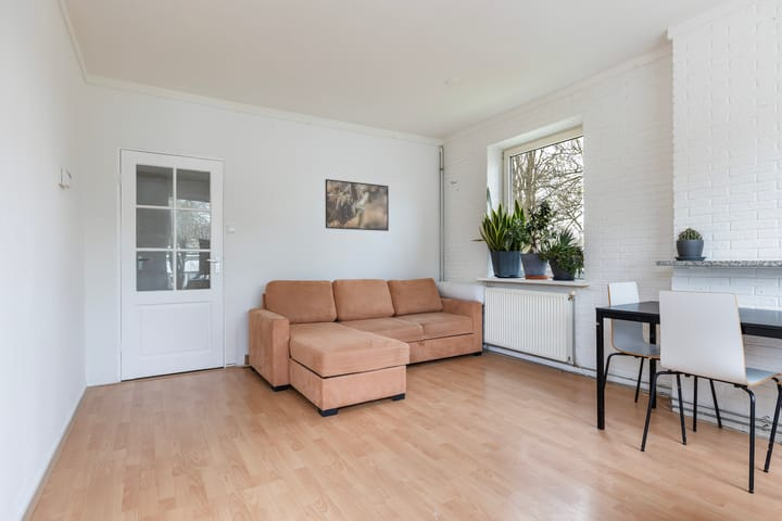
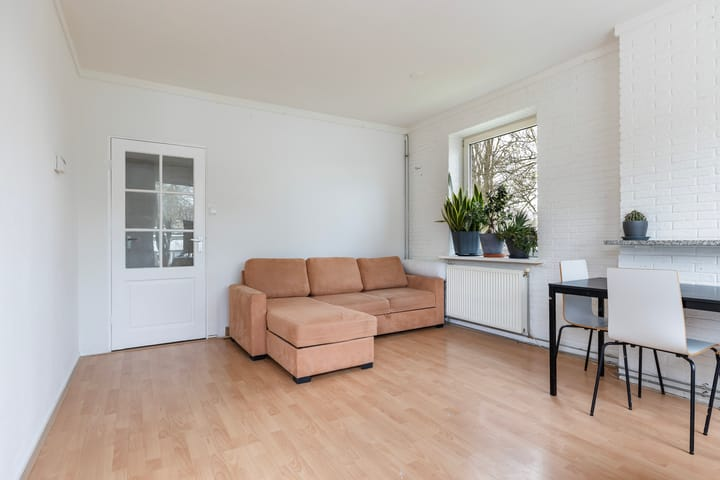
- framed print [325,178,390,232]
